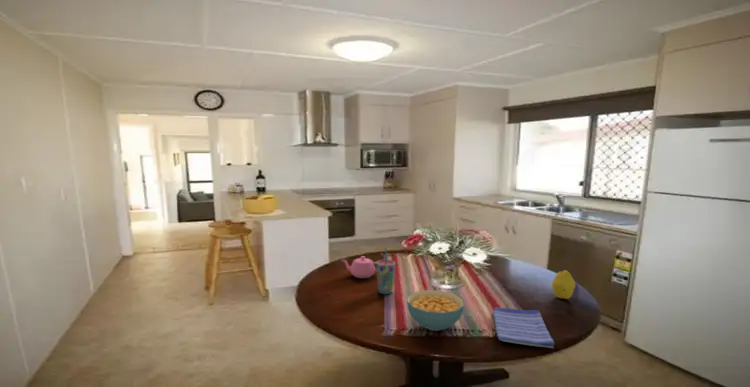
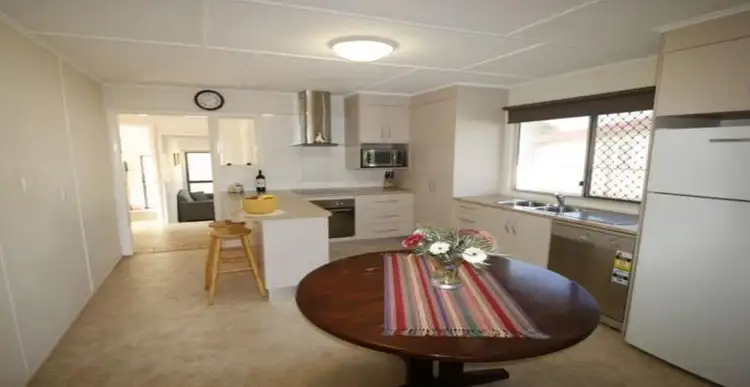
- cereal bowl [406,289,465,332]
- dish towel [492,307,555,349]
- teapot [341,255,377,279]
- fruit [551,269,576,300]
- cup [376,246,396,295]
